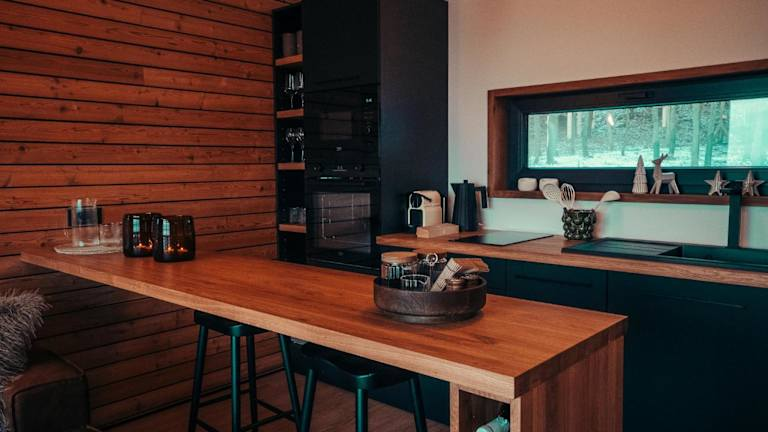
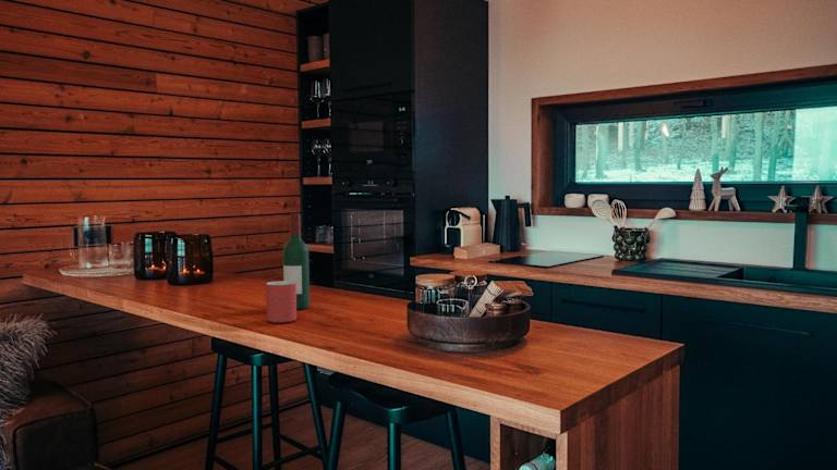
+ wine bottle [282,212,311,310]
+ mug [265,280,298,324]
